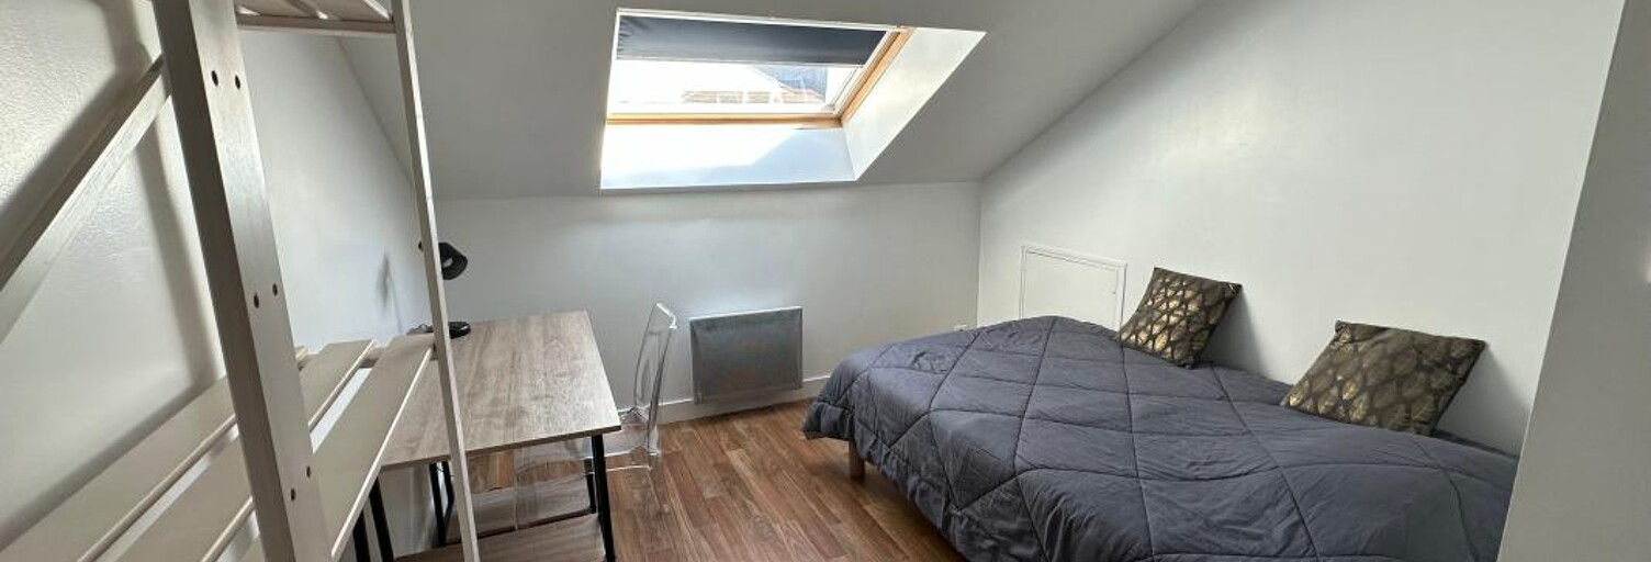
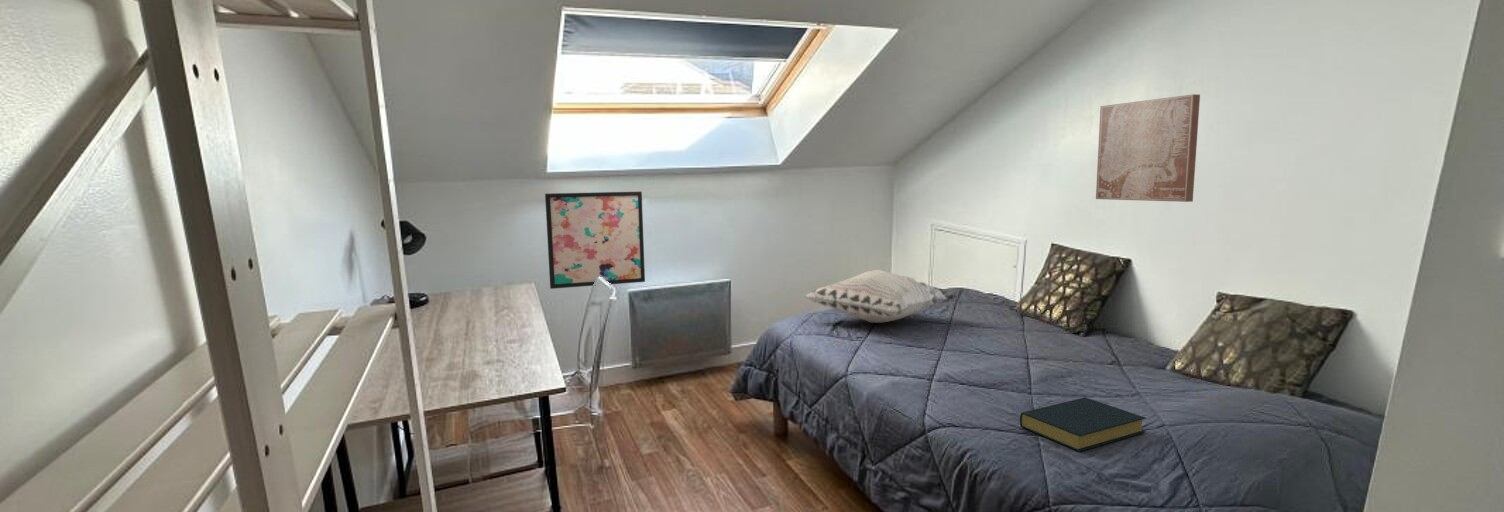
+ wall art [544,191,646,290]
+ decorative pillow [803,269,959,324]
+ hardback book [1019,397,1147,453]
+ wall art [1095,93,1201,203]
